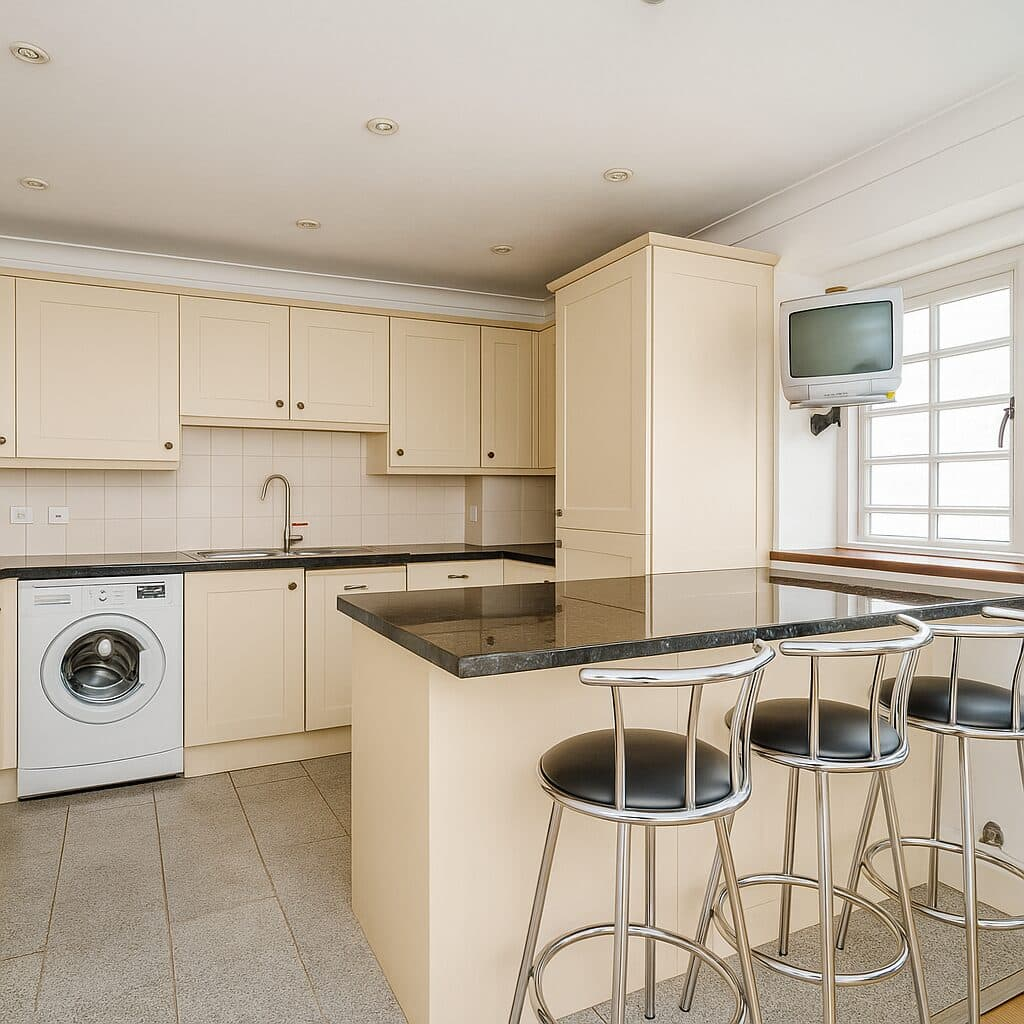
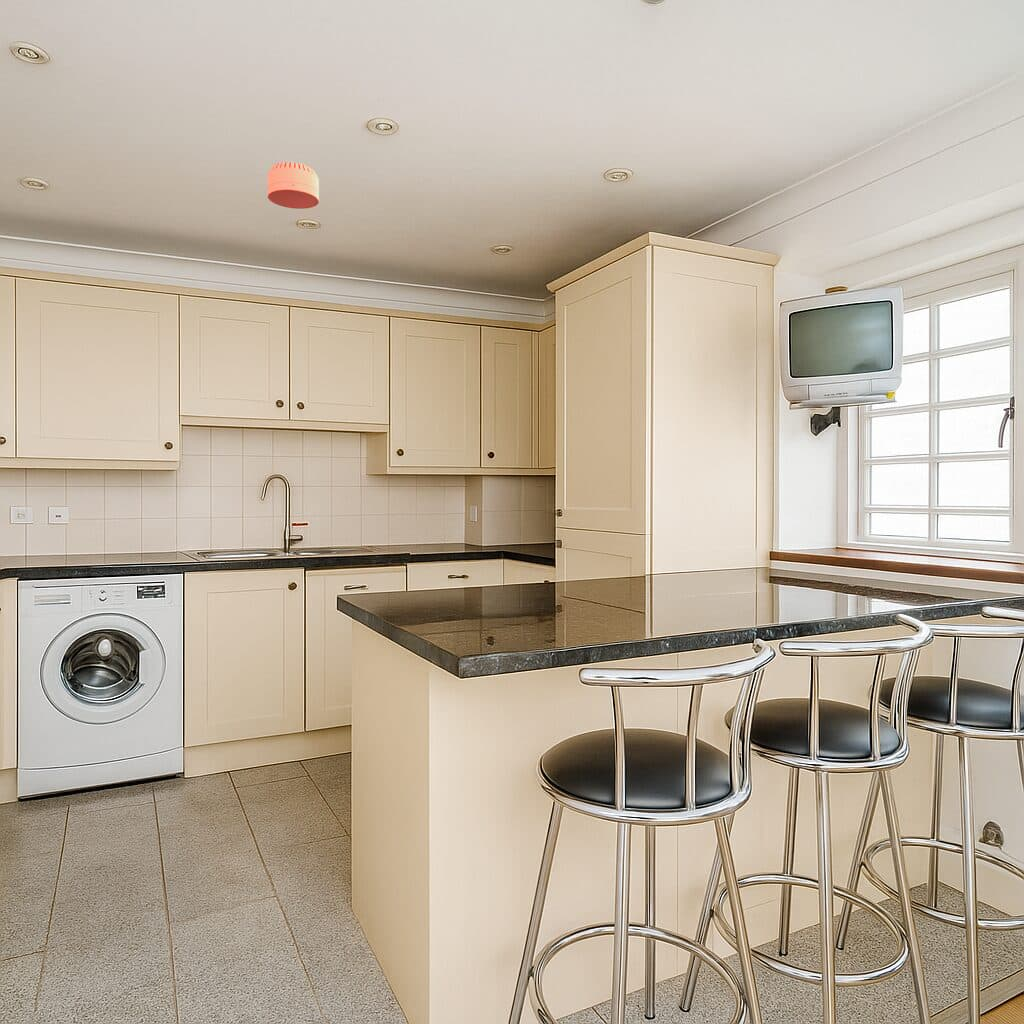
+ smoke detector [267,161,320,210]
